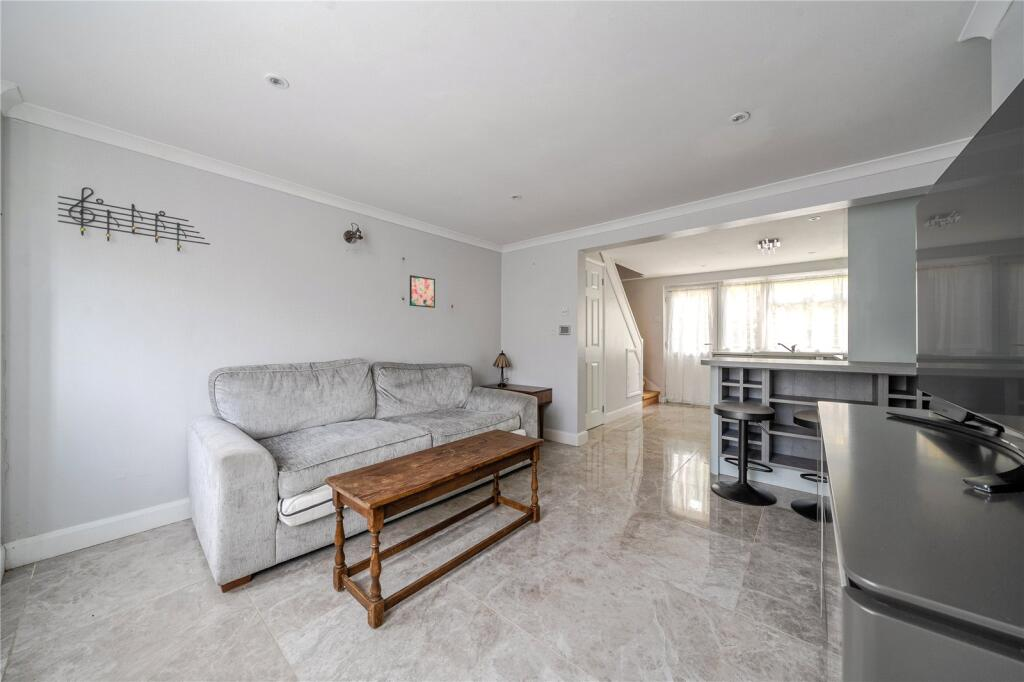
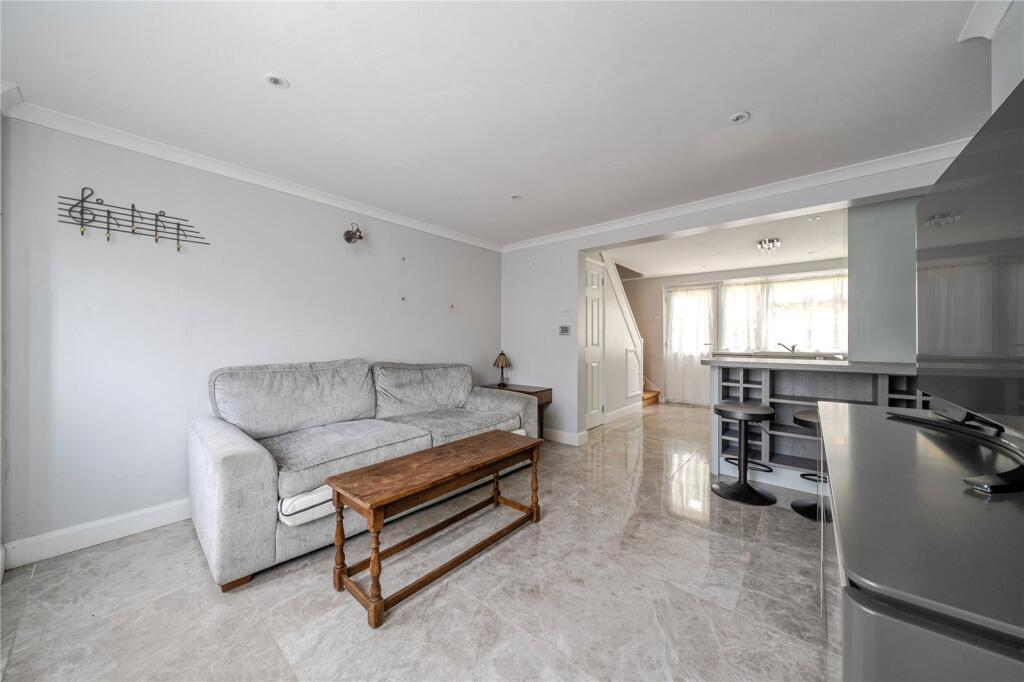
- wall art [409,274,436,309]
